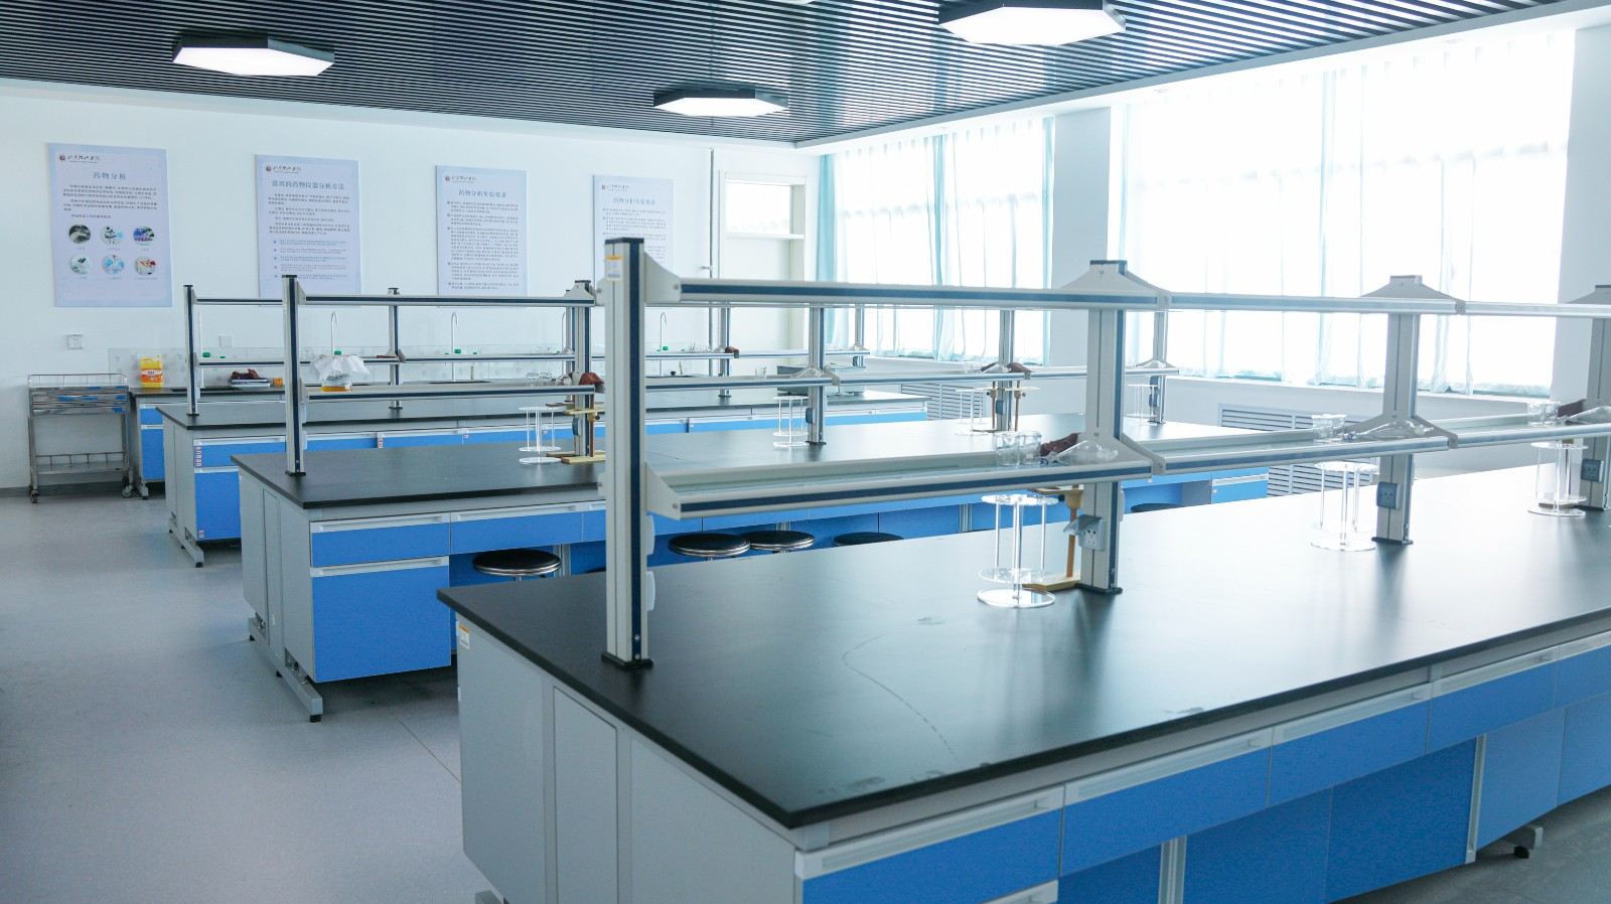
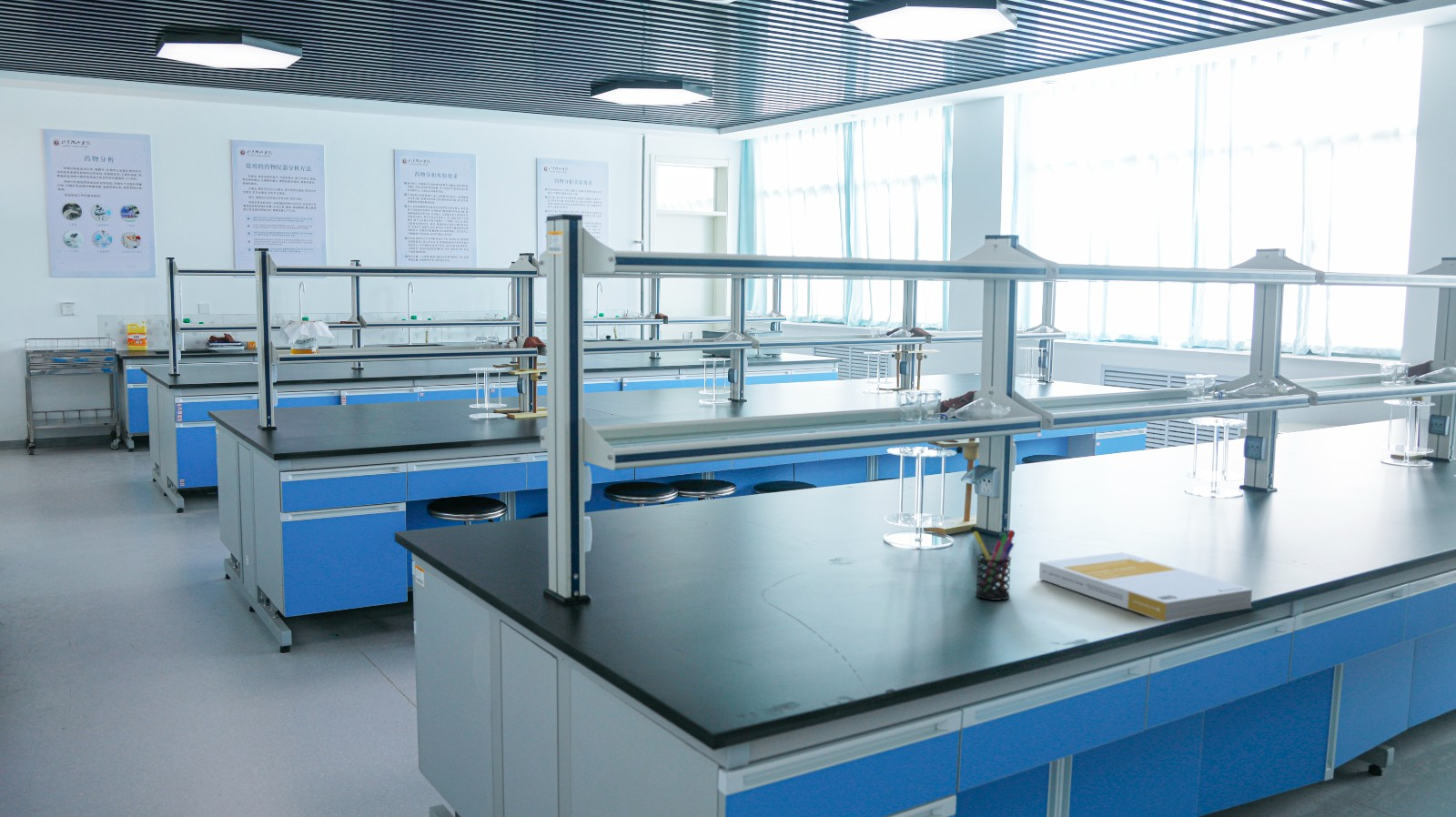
+ book [1038,551,1254,623]
+ pen holder [973,530,1015,601]
